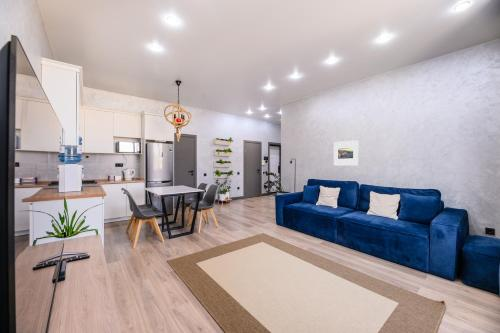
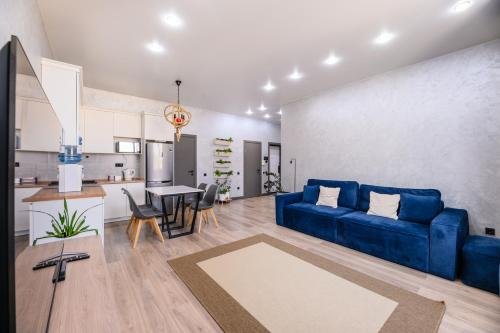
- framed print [333,139,359,167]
